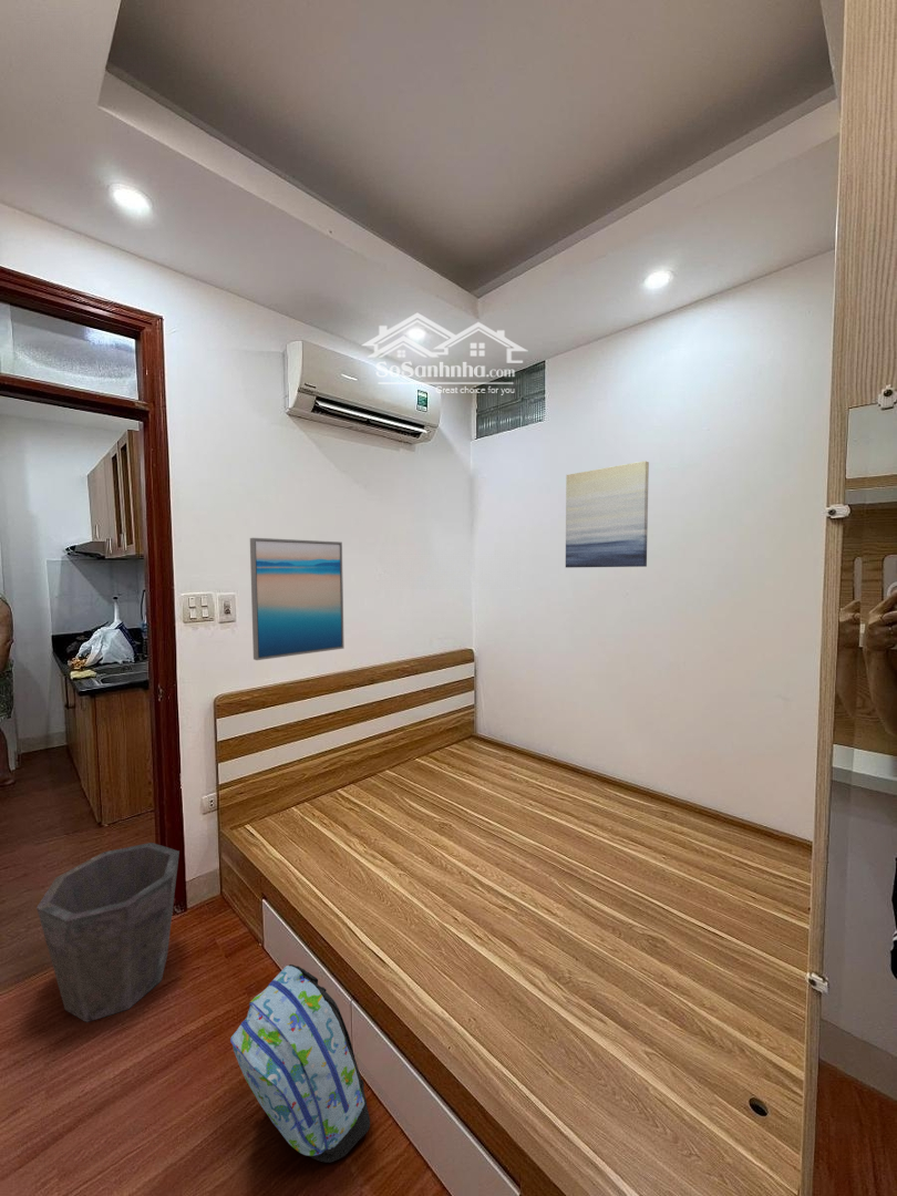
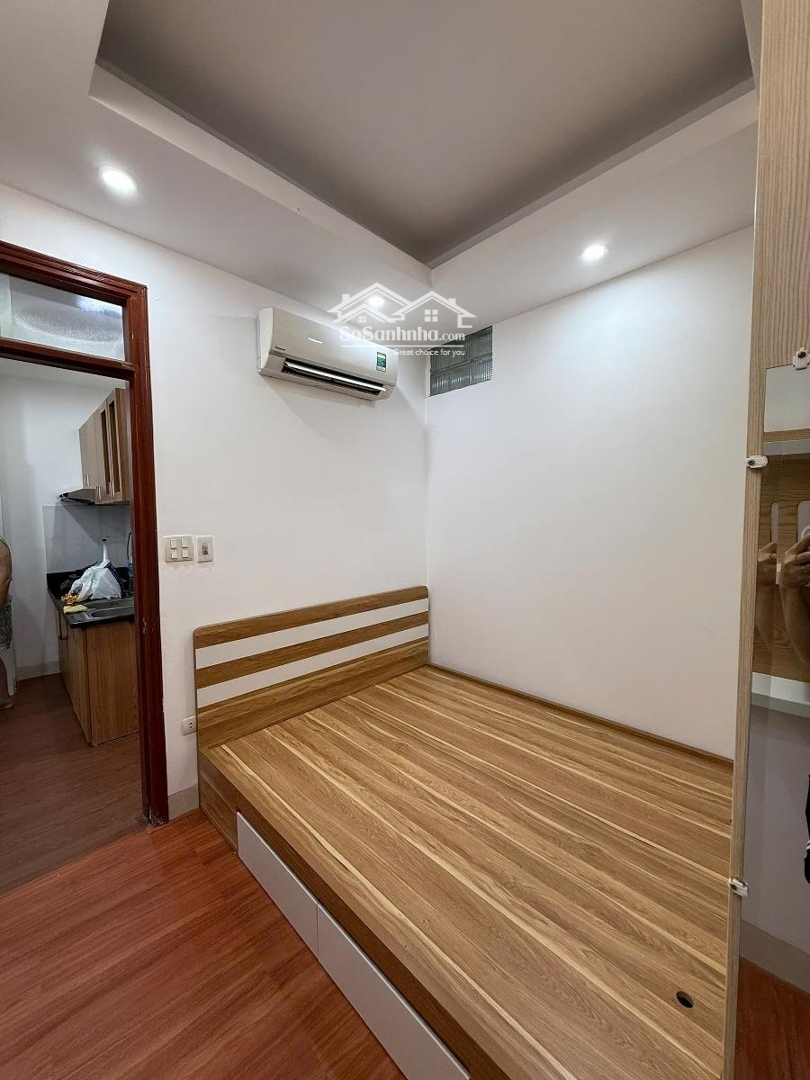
- wall art [249,537,346,661]
- backpack [229,963,371,1164]
- wall art [565,460,650,568]
- waste bin [35,842,181,1023]
